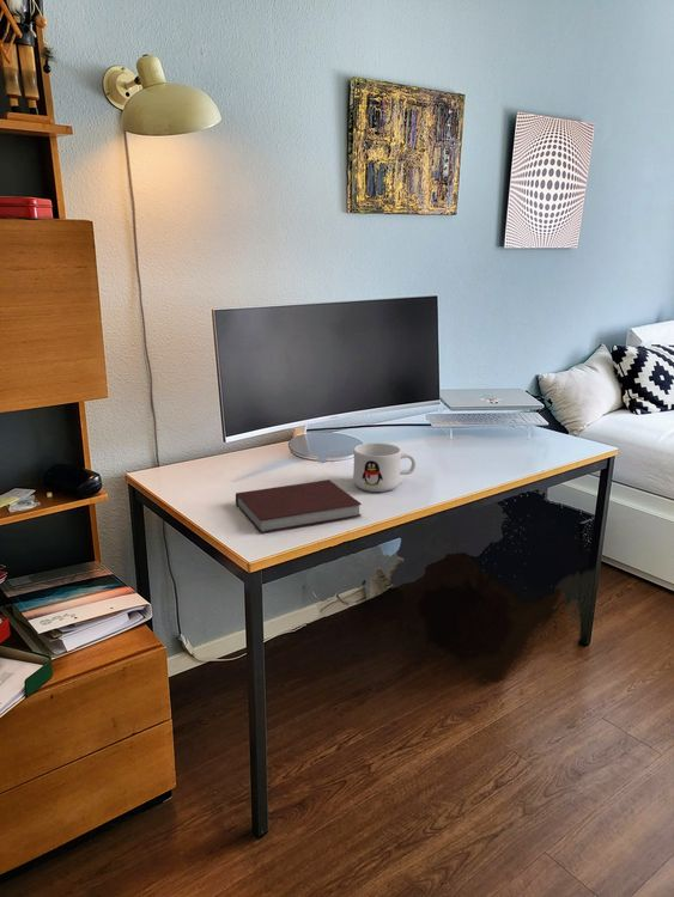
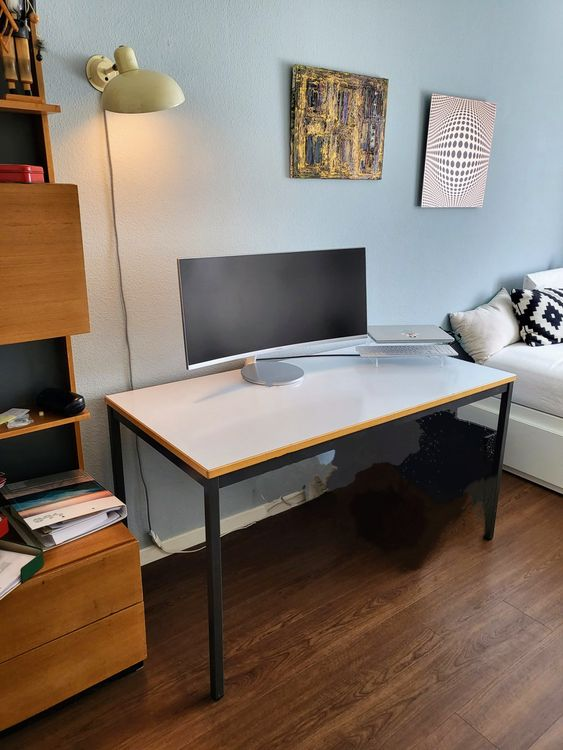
- mug [352,441,417,493]
- notebook [235,478,363,535]
